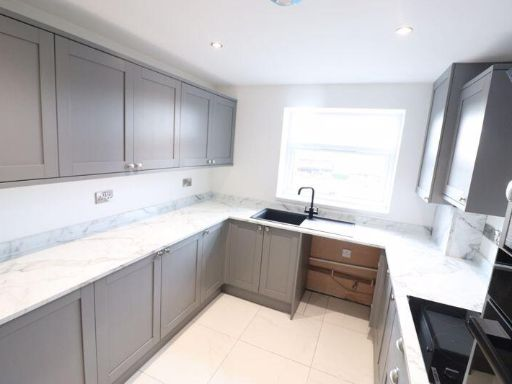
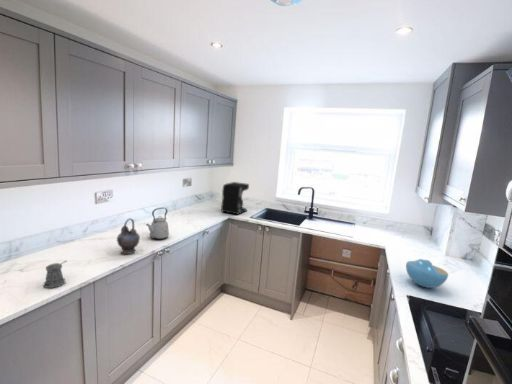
+ bowl [405,258,449,289]
+ teapot [115,217,141,255]
+ coffee maker [220,181,250,215]
+ pepper shaker [43,259,68,289]
+ kettle [145,207,170,240]
